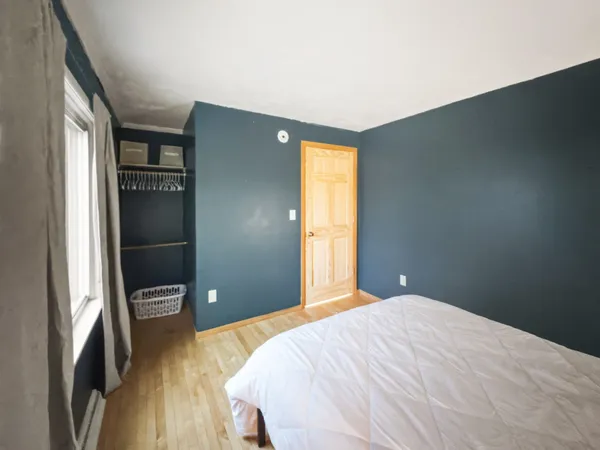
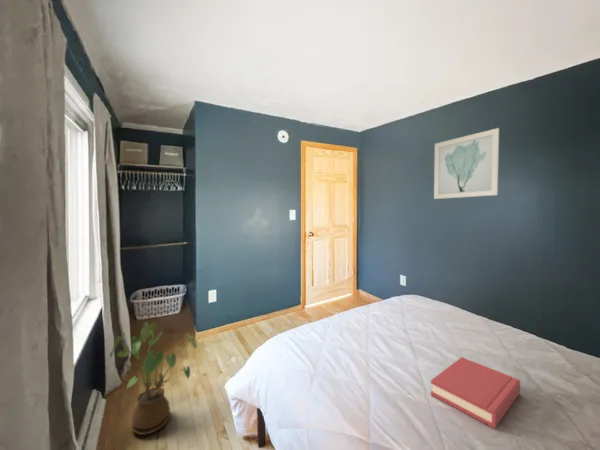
+ wall art [433,127,500,200]
+ house plant [108,321,198,436]
+ hardback book [430,356,521,429]
